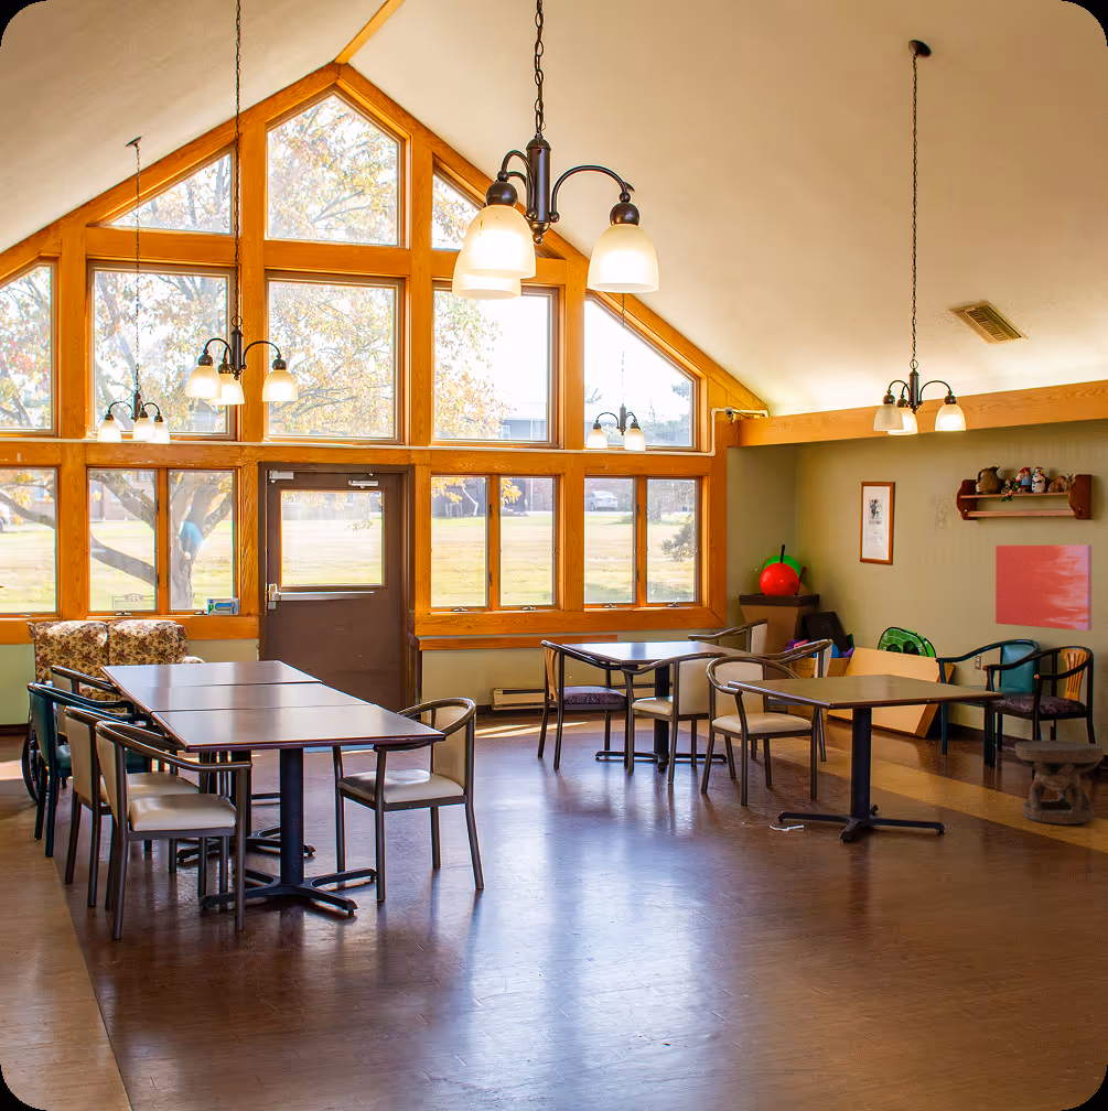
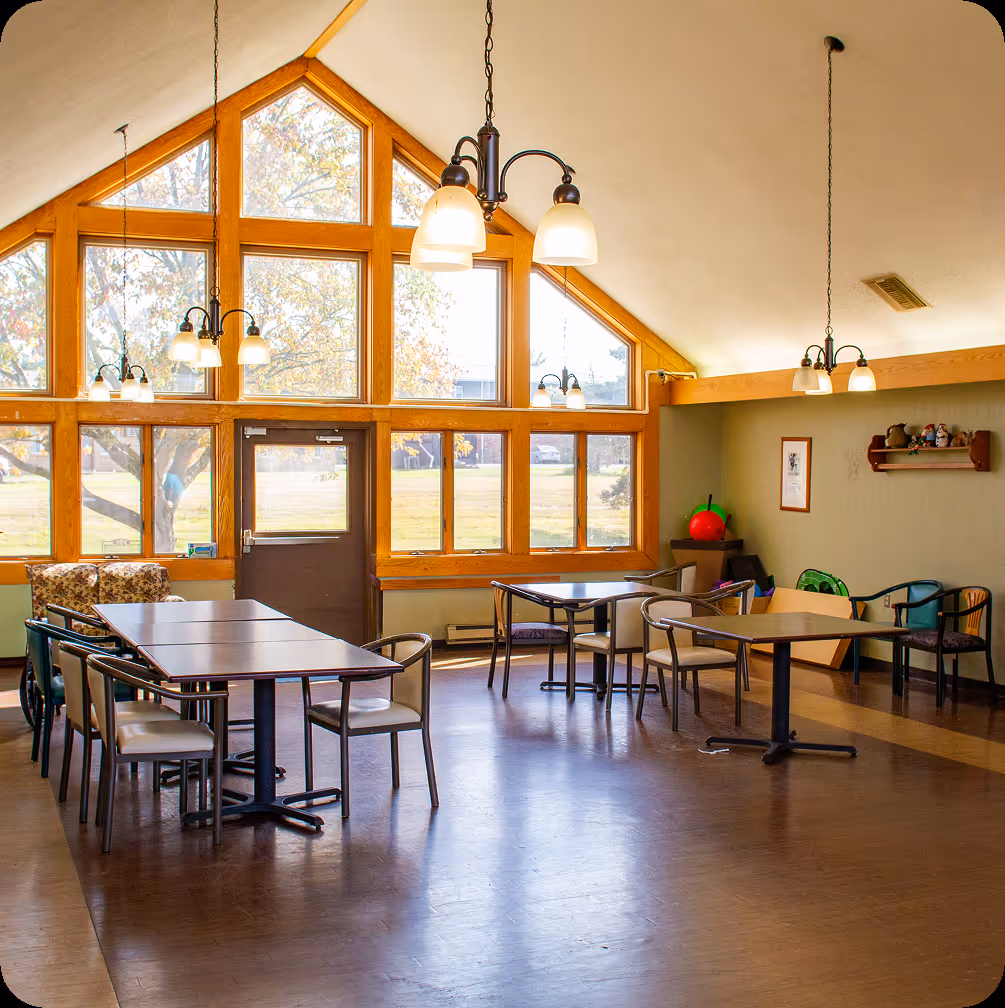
- wall art [994,543,1093,632]
- side table [1014,740,1105,826]
